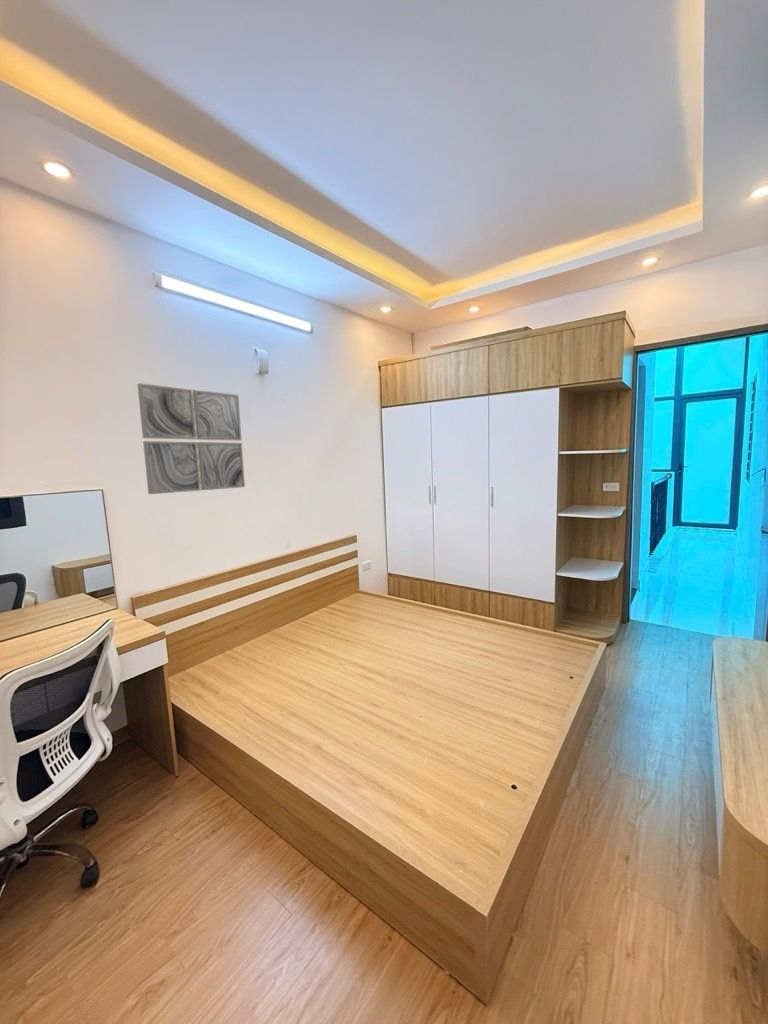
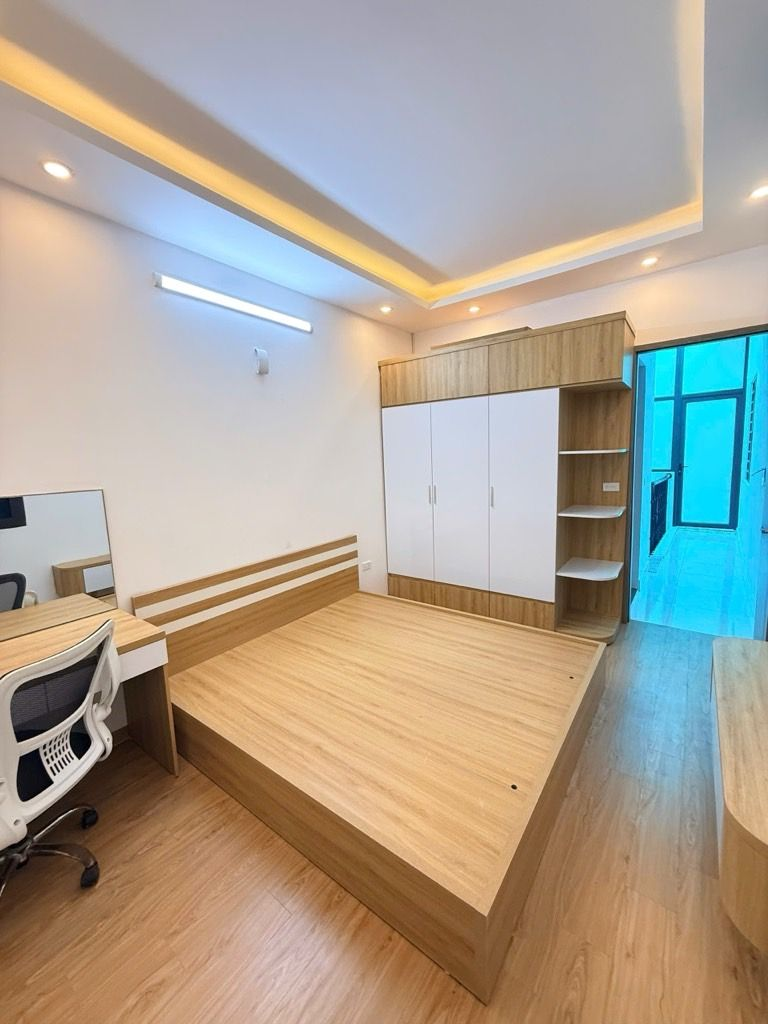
- wall art [136,382,246,495]
